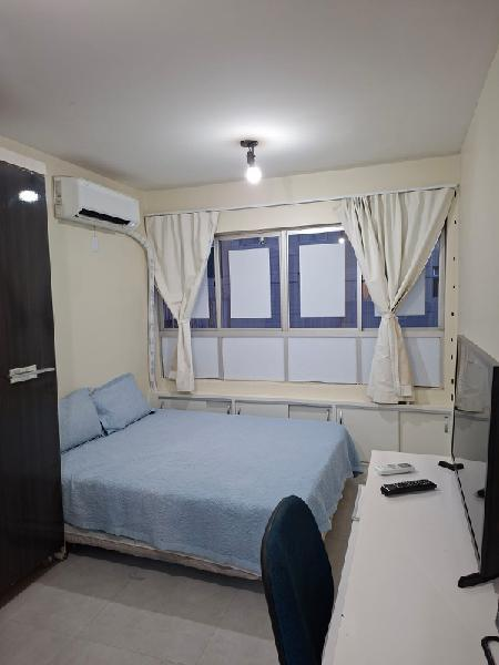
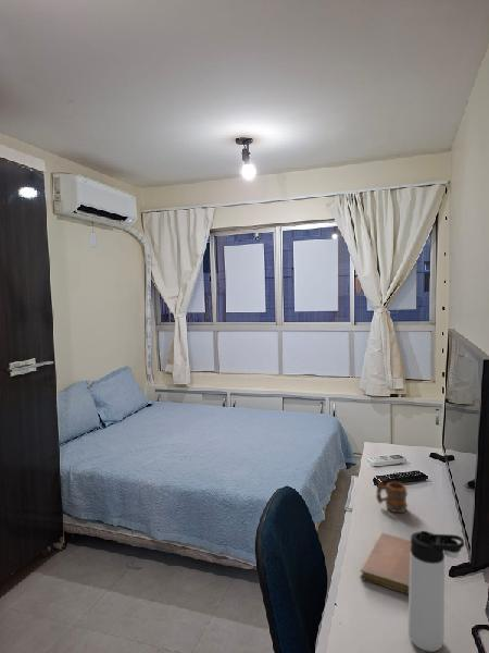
+ thermos bottle [406,530,465,653]
+ notebook [359,532,411,595]
+ mug [375,480,409,514]
